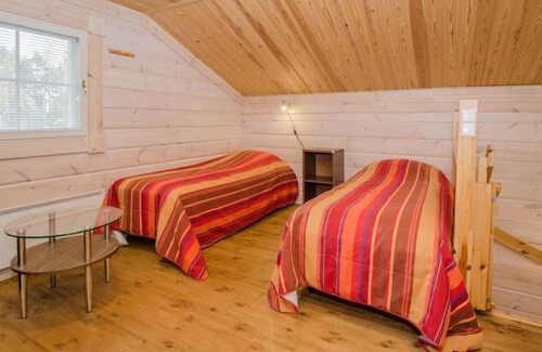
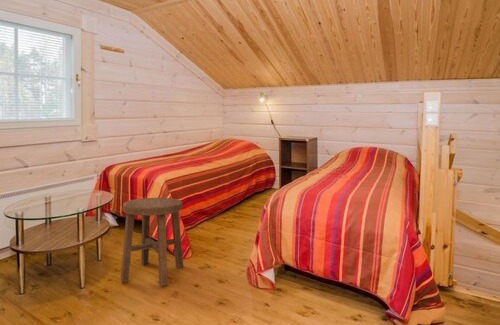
+ stool [120,197,184,287]
